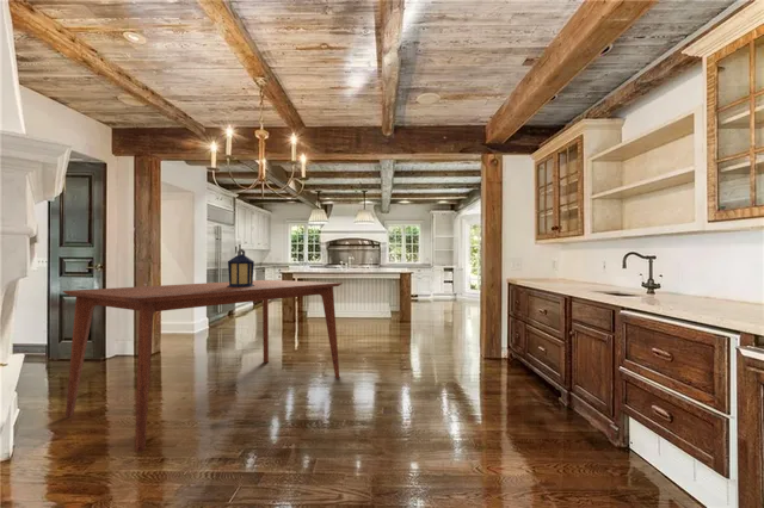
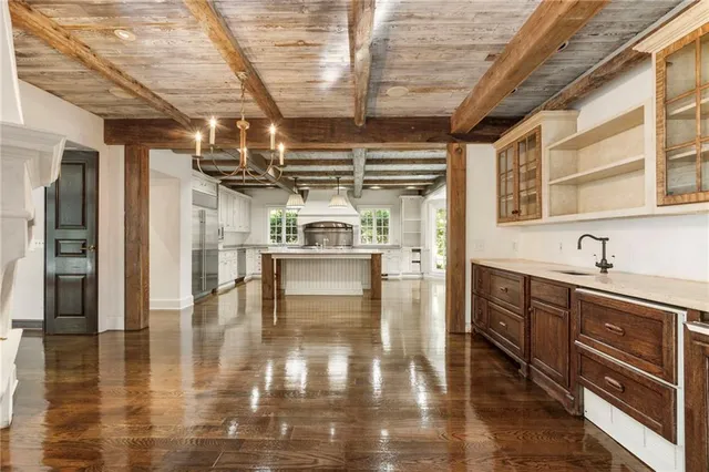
- dining table [62,279,344,453]
- lantern [227,248,255,287]
